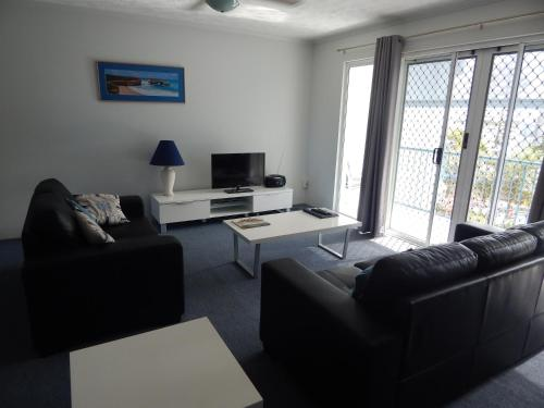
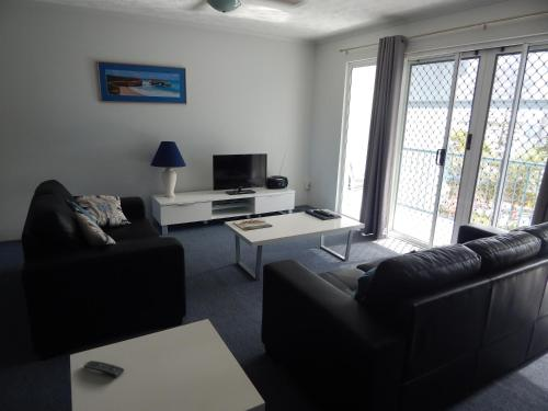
+ remote control [82,359,125,379]
